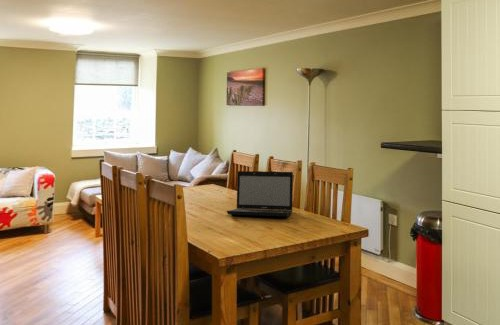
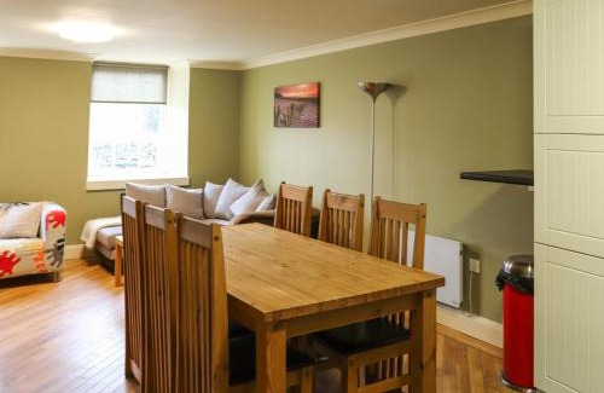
- laptop [226,170,294,218]
